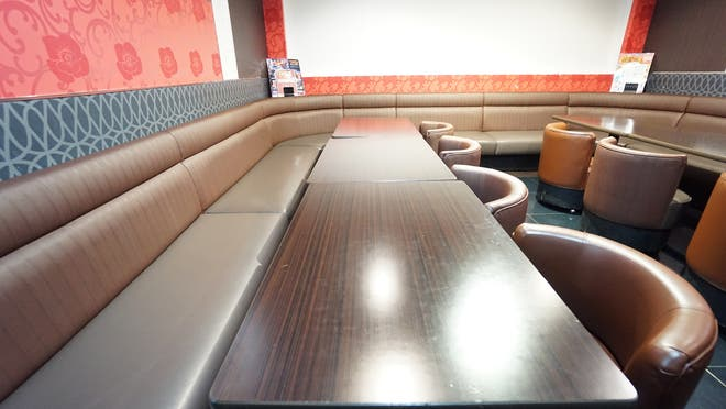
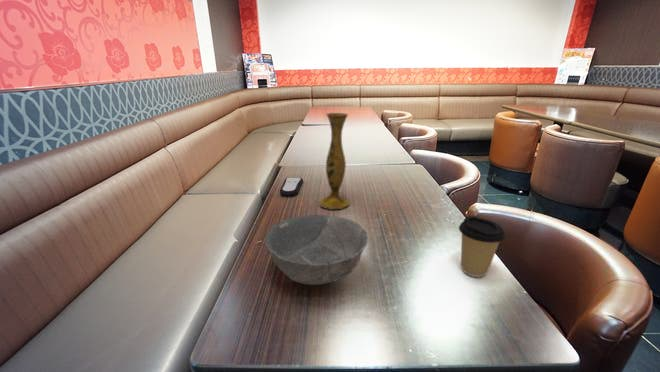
+ coffee cup [458,215,506,278]
+ remote control [279,176,304,197]
+ bowl [264,214,369,286]
+ vase [318,112,351,210]
